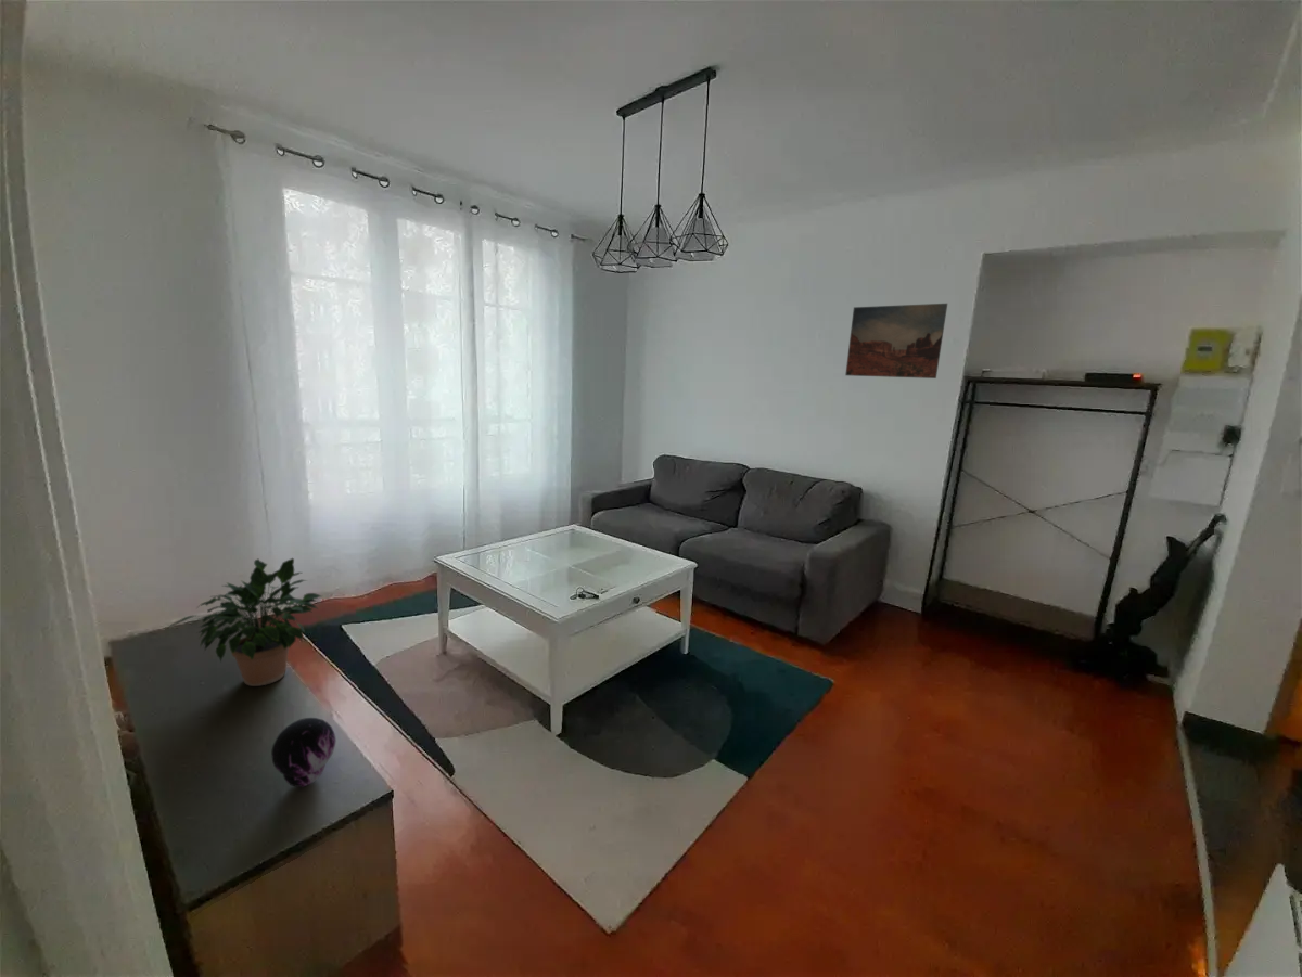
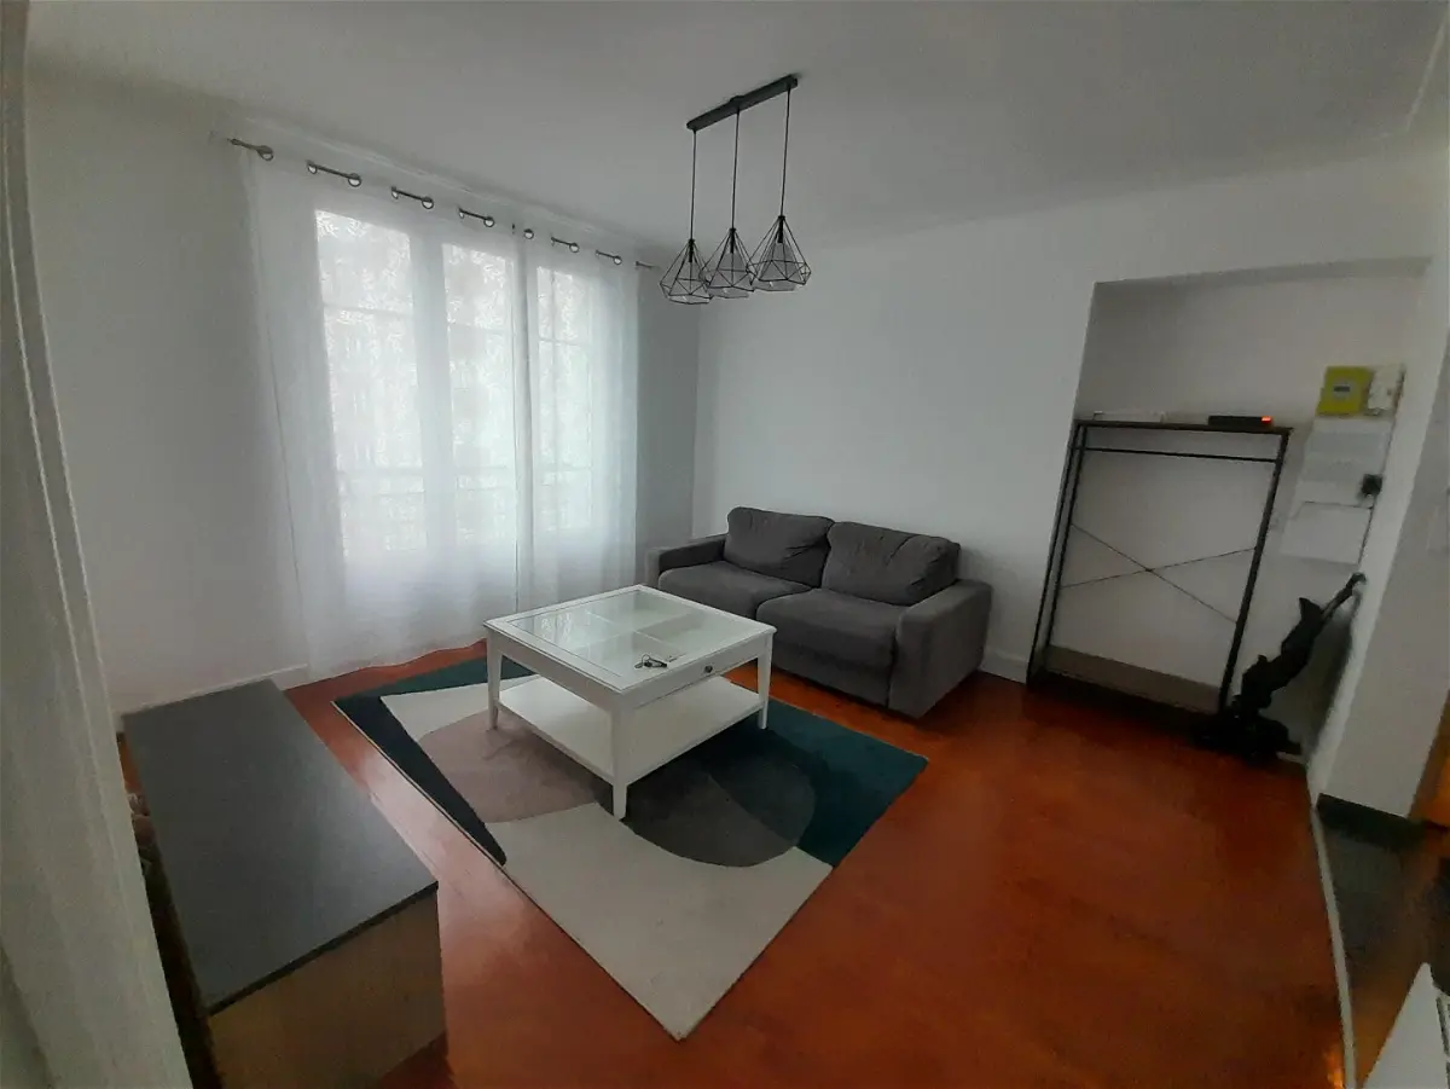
- decorative orb [270,717,337,788]
- wall art [844,303,948,380]
- potted plant [168,556,323,687]
